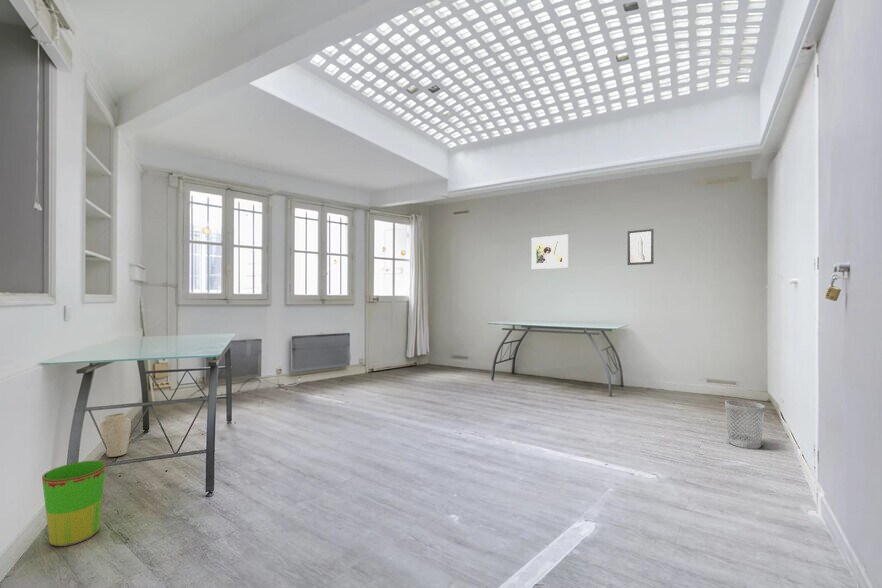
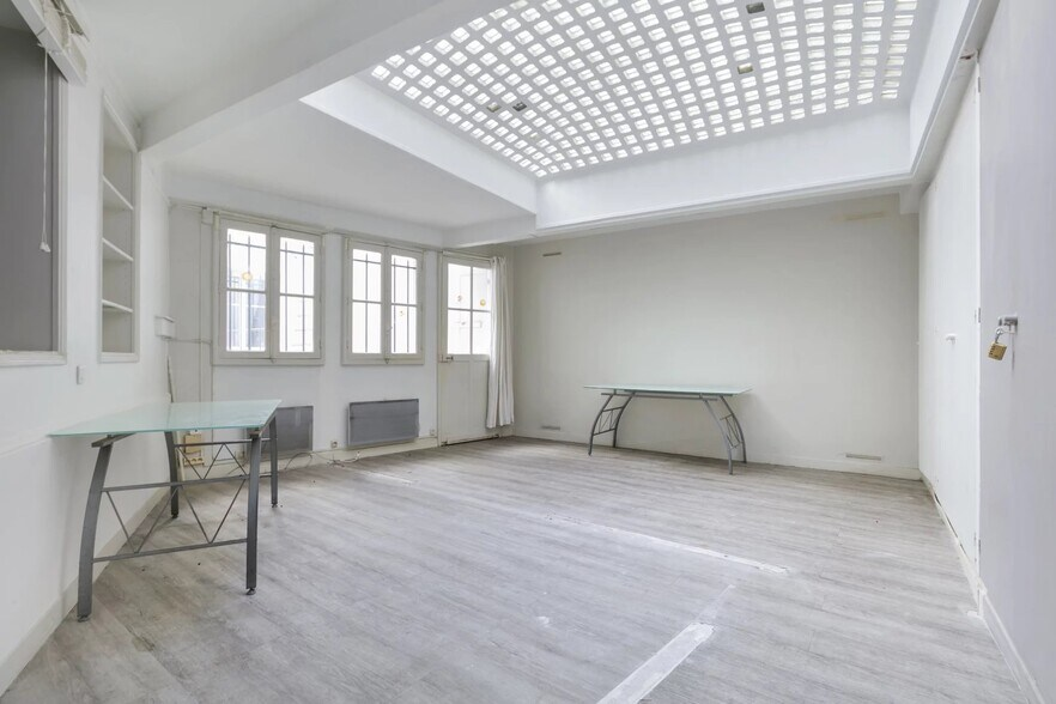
- vase [99,412,132,458]
- wastebasket [724,399,766,450]
- wall art [627,228,654,266]
- waste bin [41,460,107,547]
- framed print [530,234,569,270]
